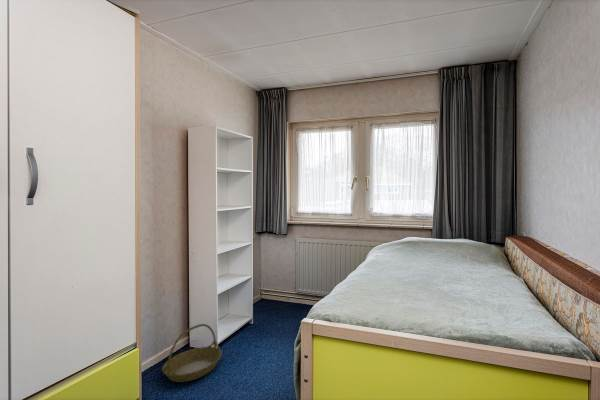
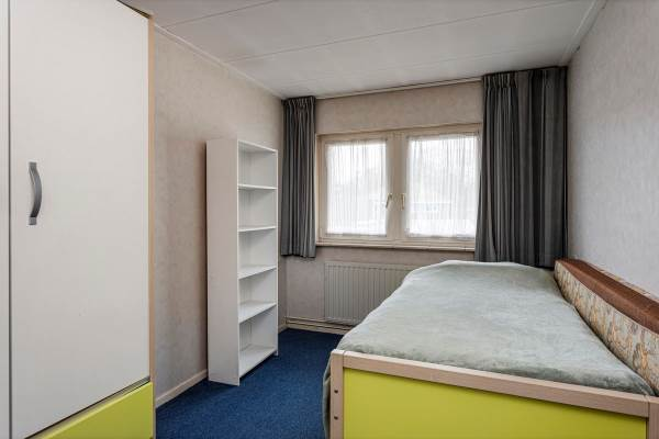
- basket [161,323,223,383]
